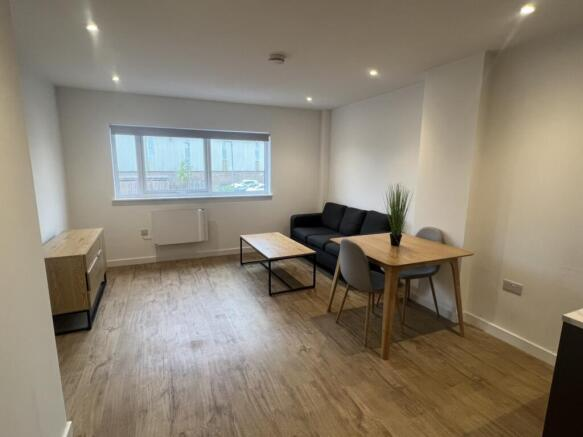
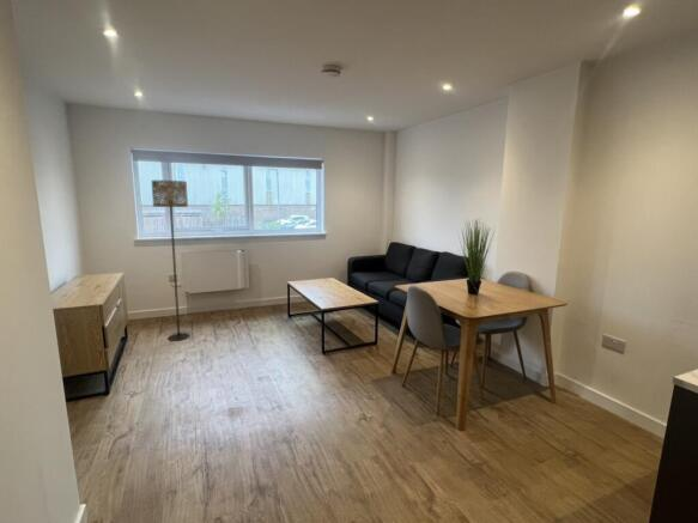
+ floor lamp [150,180,190,342]
